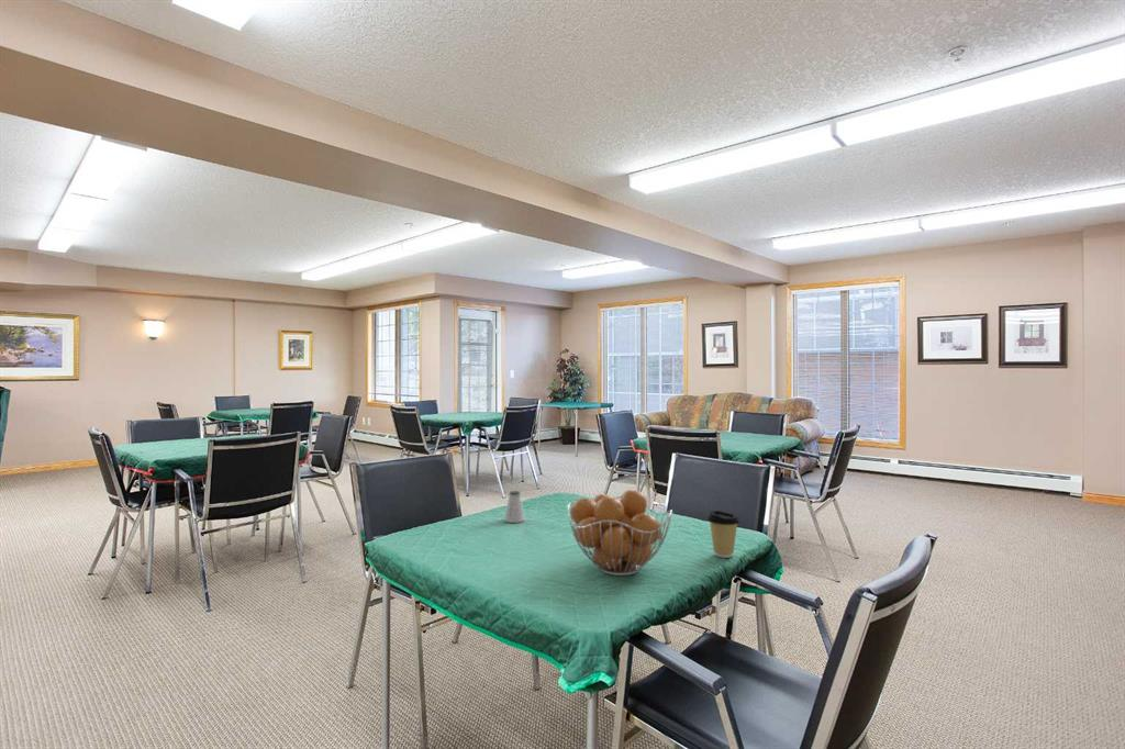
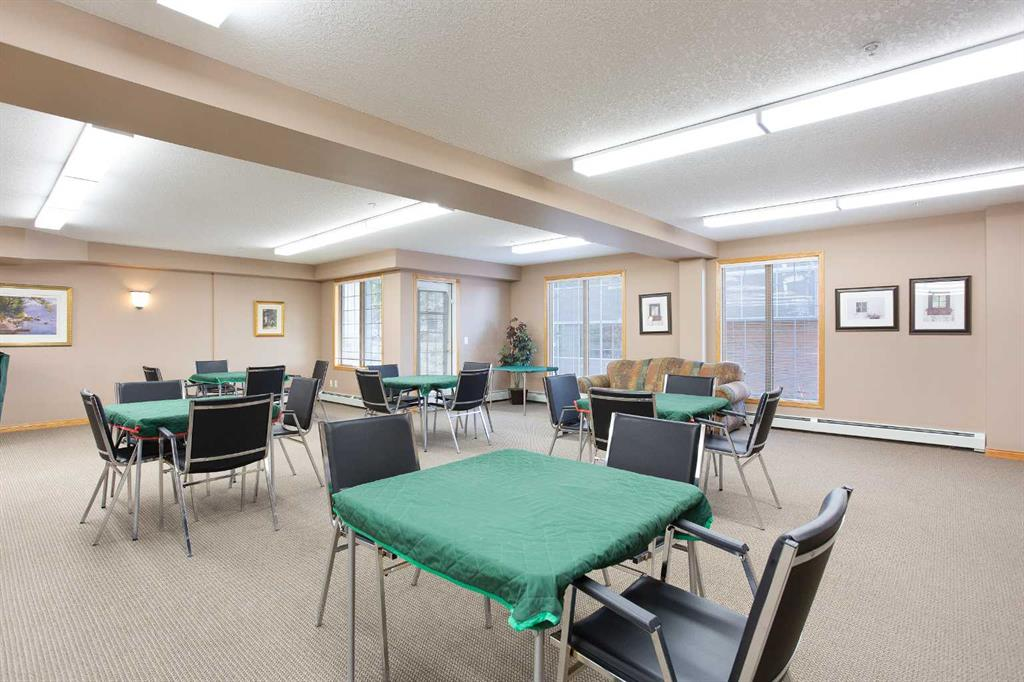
- saltshaker [503,490,526,524]
- coffee cup [706,510,740,559]
- fruit basket [567,489,673,577]
